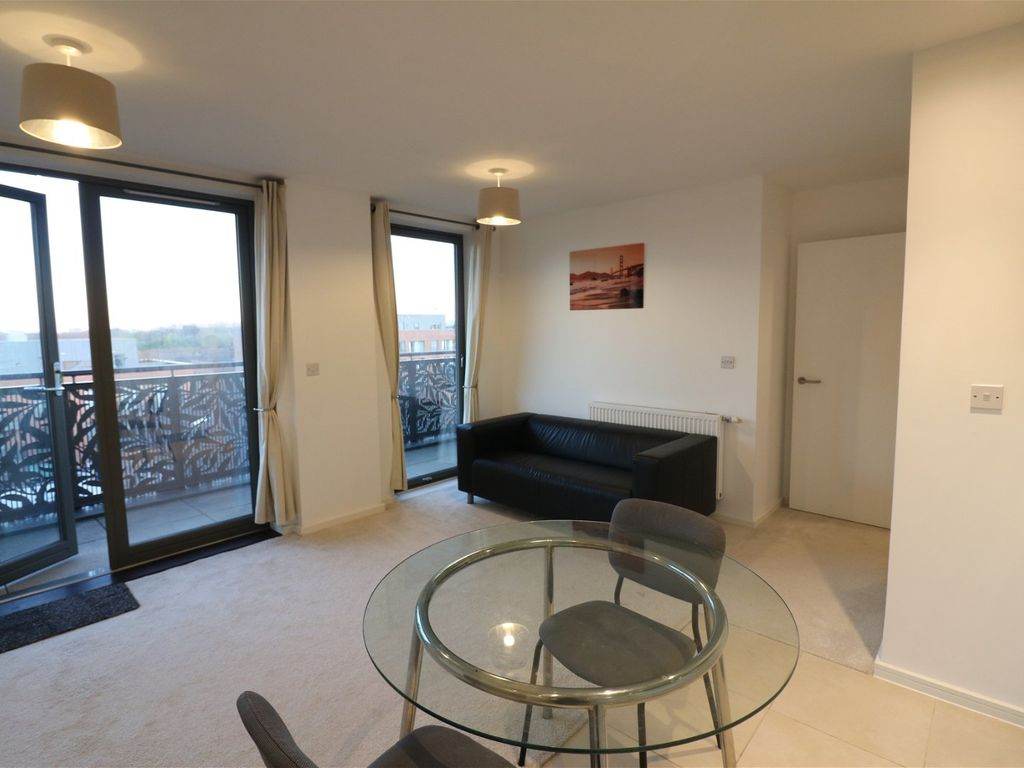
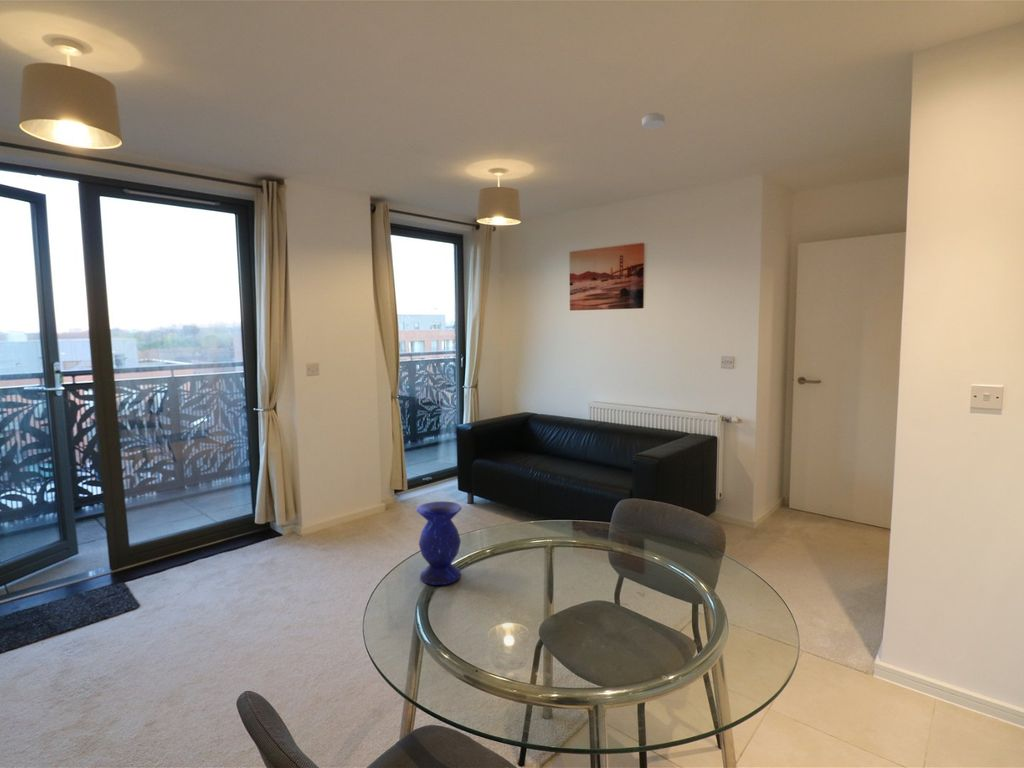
+ smoke detector [641,111,666,130]
+ vase [416,500,462,586]
